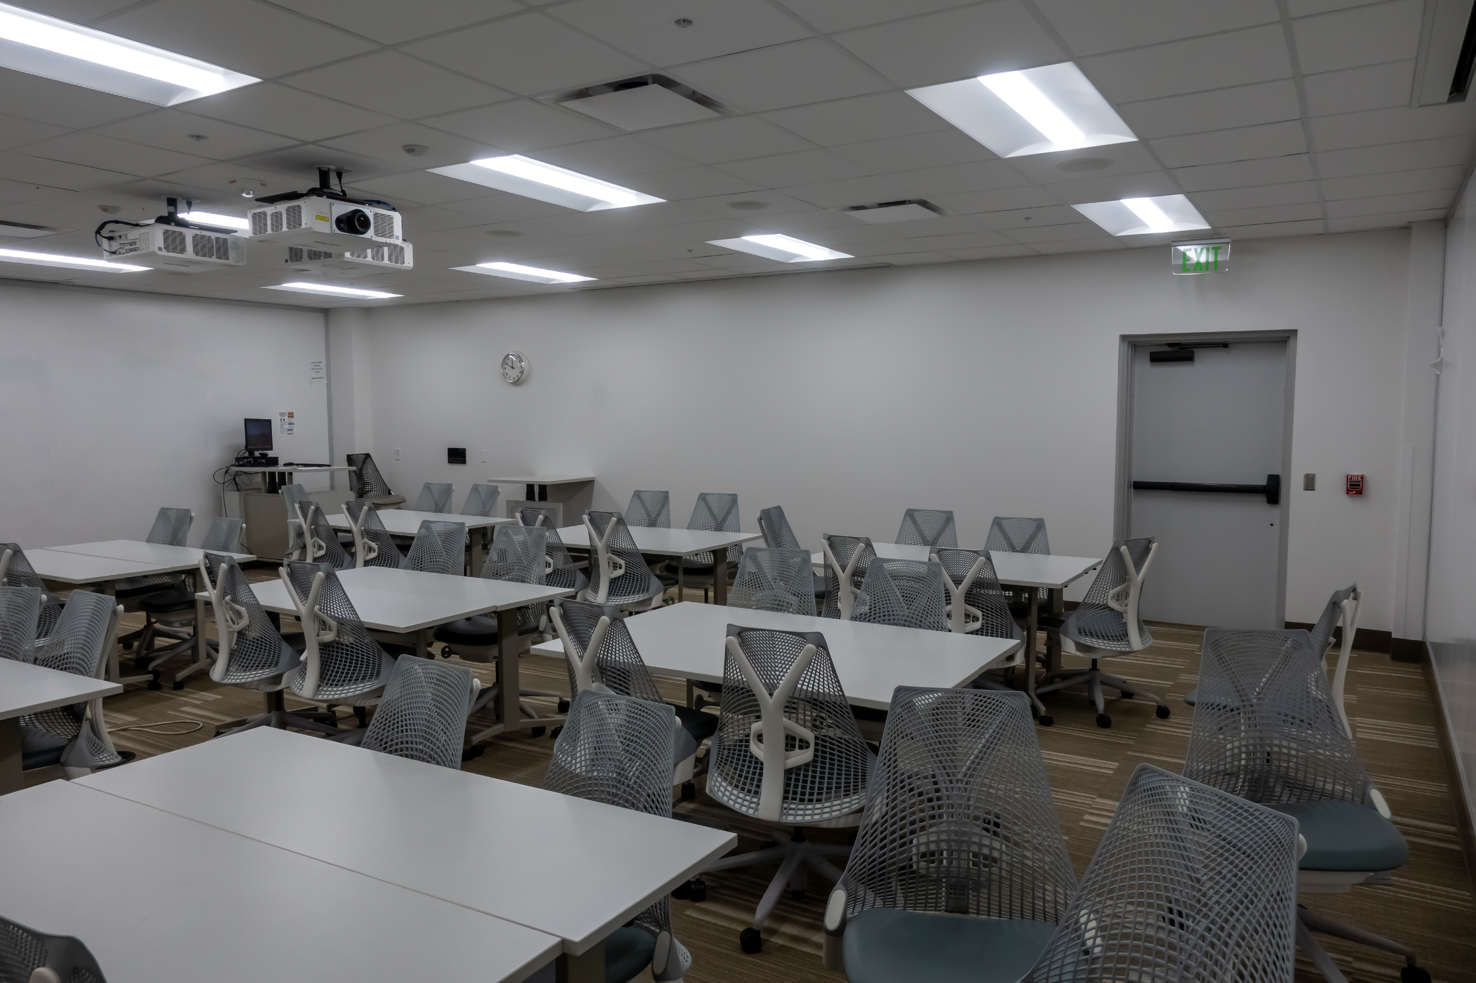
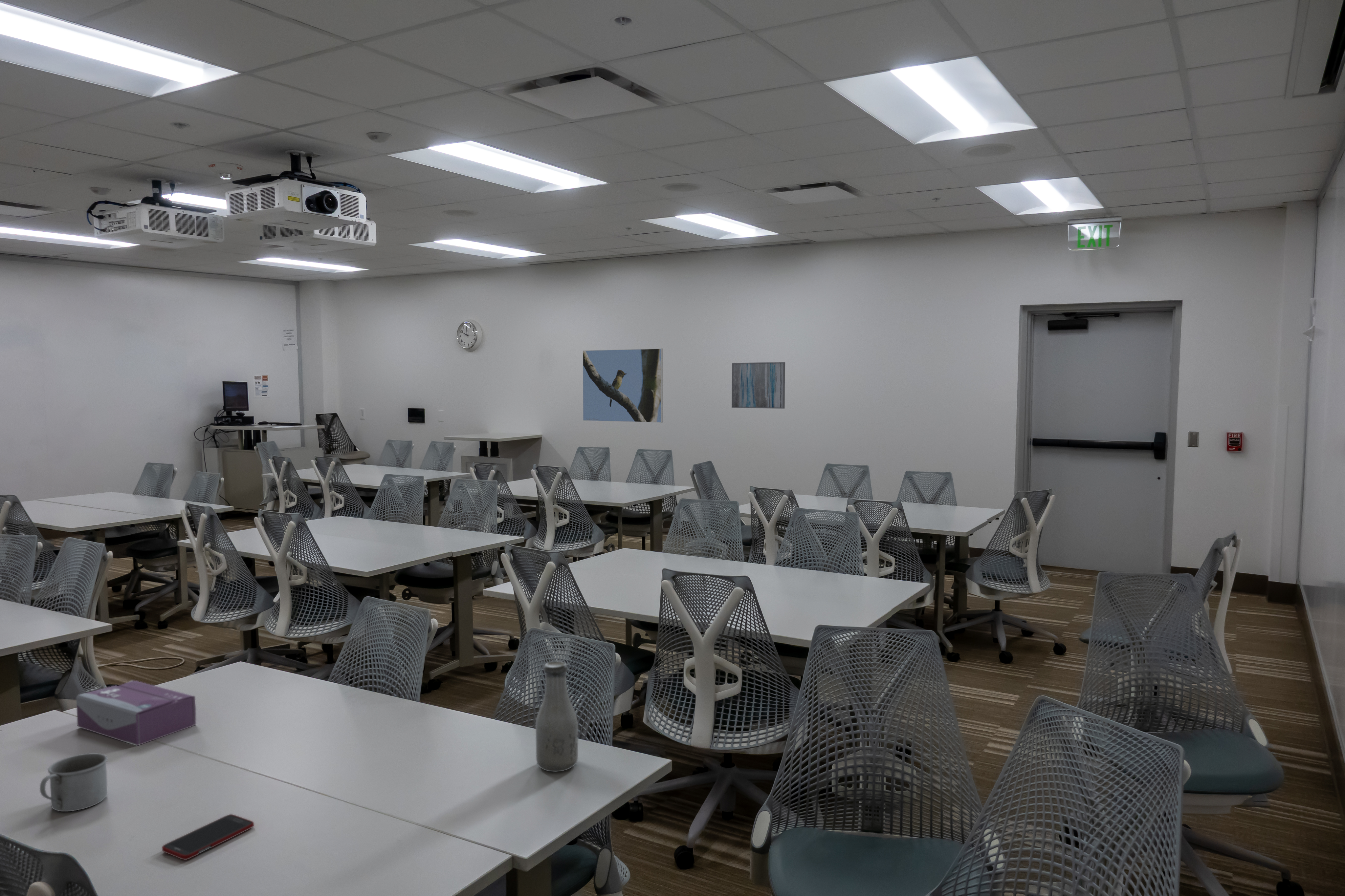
+ cell phone [162,814,254,860]
+ mug [39,753,108,812]
+ bottle [535,661,579,772]
+ tissue box [76,680,196,746]
+ wall art [731,362,785,409]
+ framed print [583,348,663,423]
